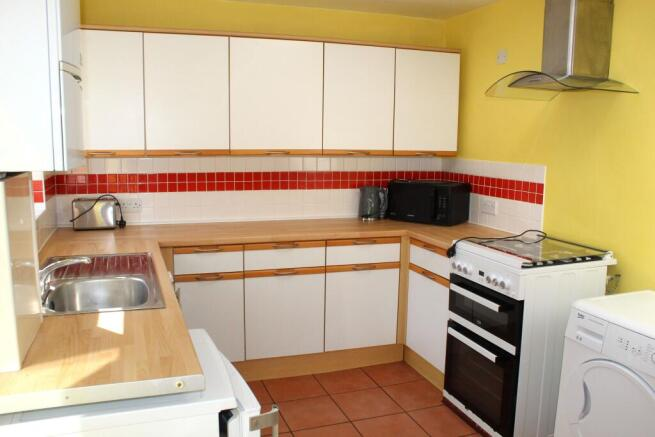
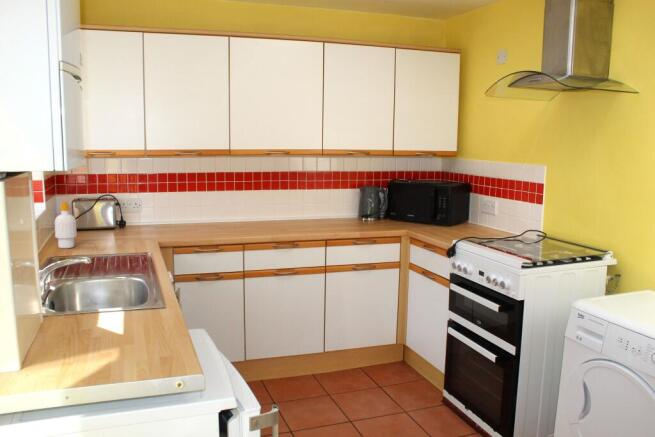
+ soap bottle [54,201,78,249]
